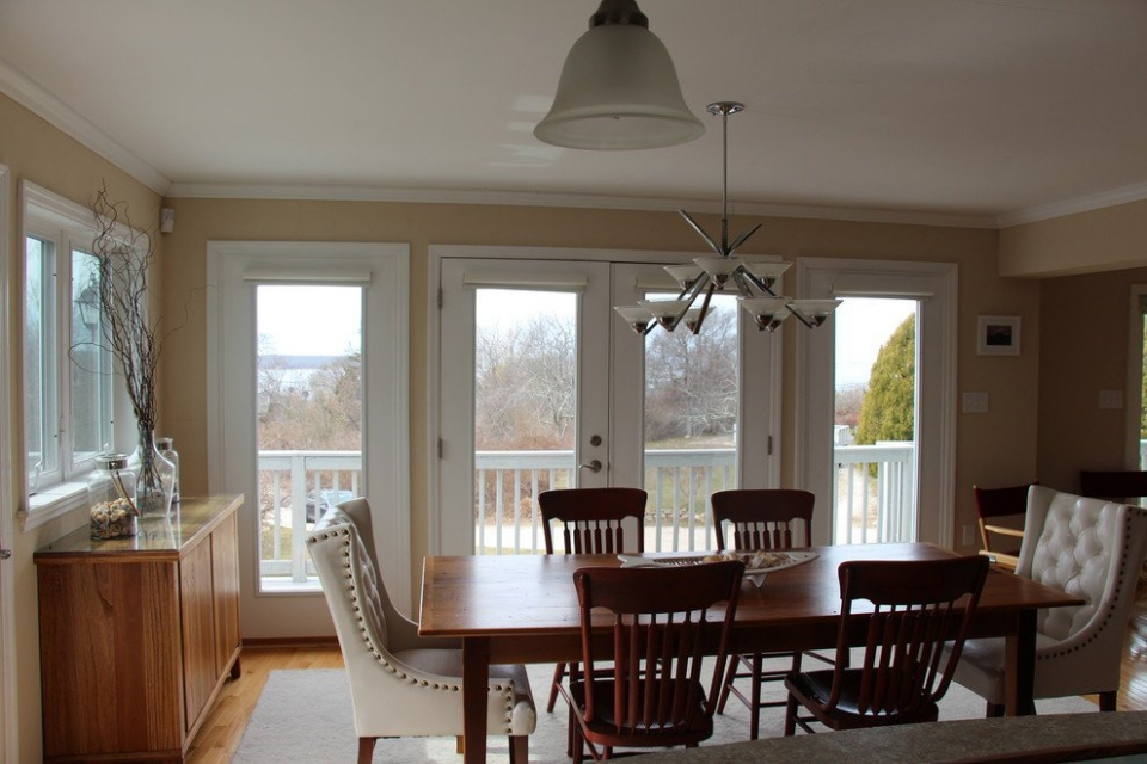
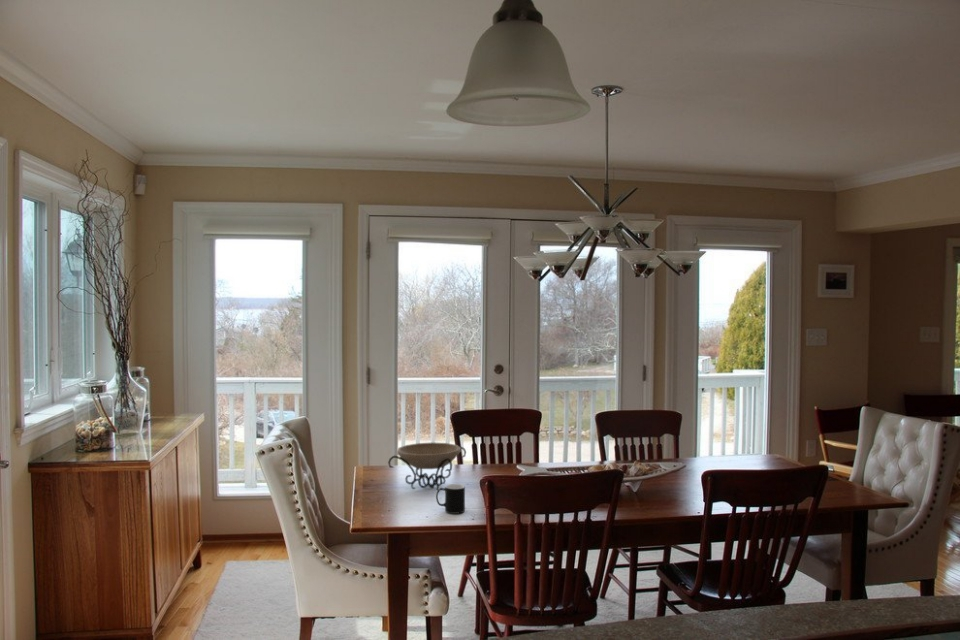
+ cup [435,483,466,515]
+ decorative bowl [387,441,467,491]
